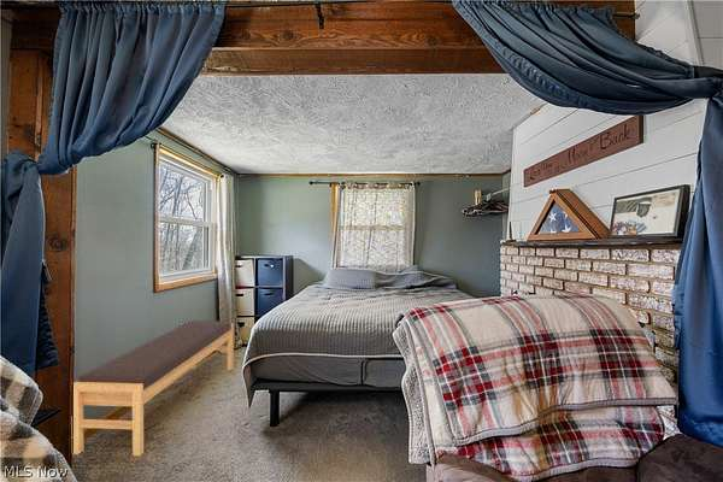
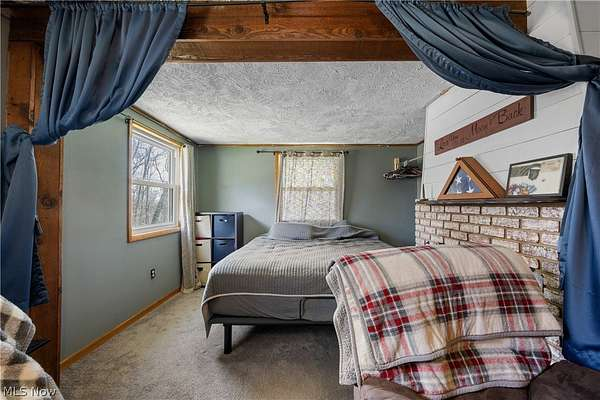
- bench [72,319,235,457]
